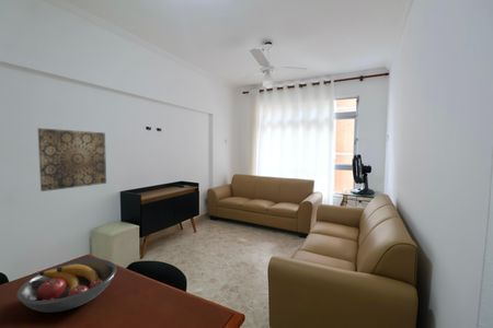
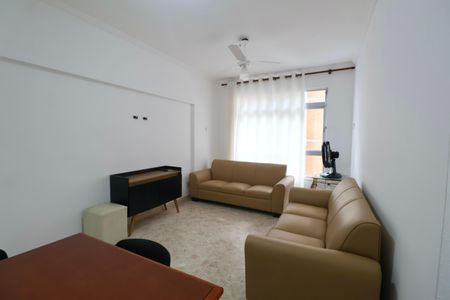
- wall art [37,127,107,192]
- fruit bowl [16,258,117,314]
